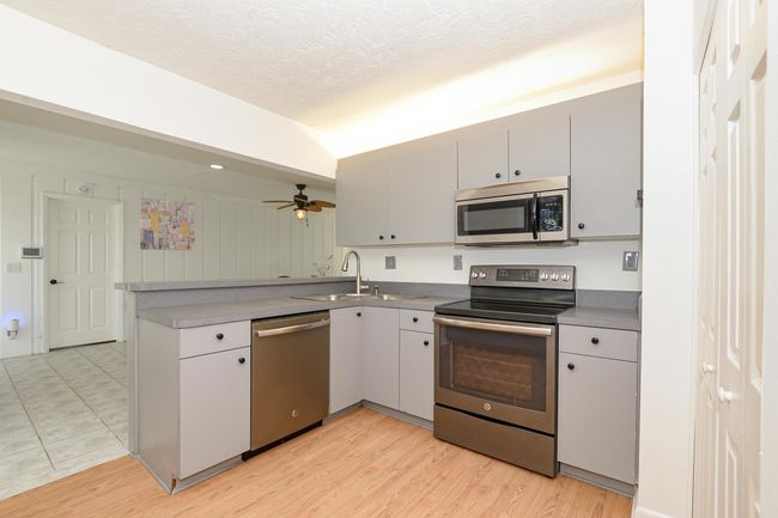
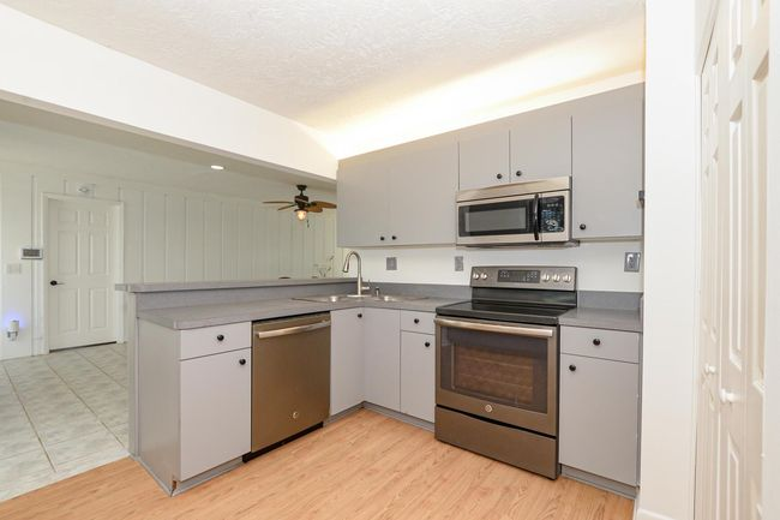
- wall art [139,196,196,251]
